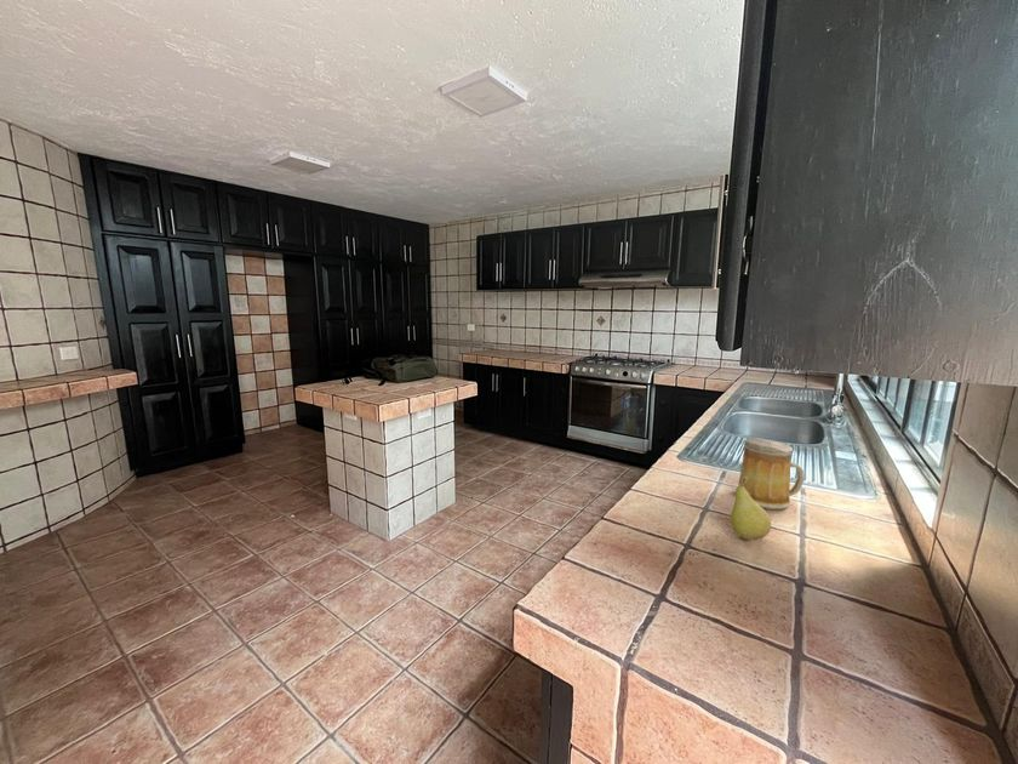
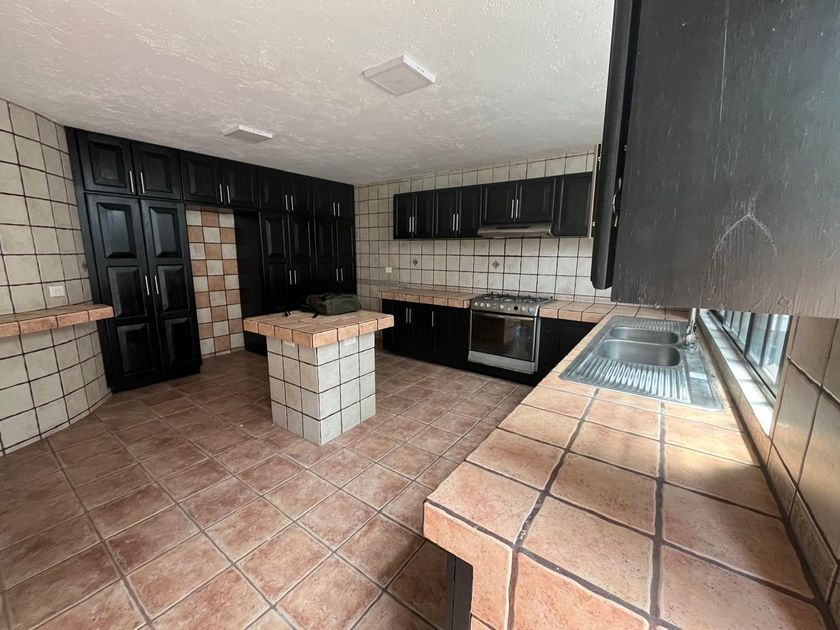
- mug [737,437,805,511]
- fruit [730,477,772,541]
